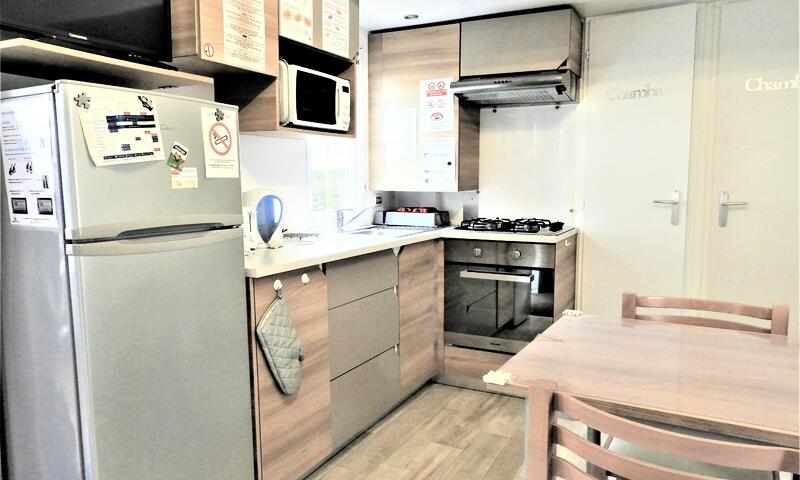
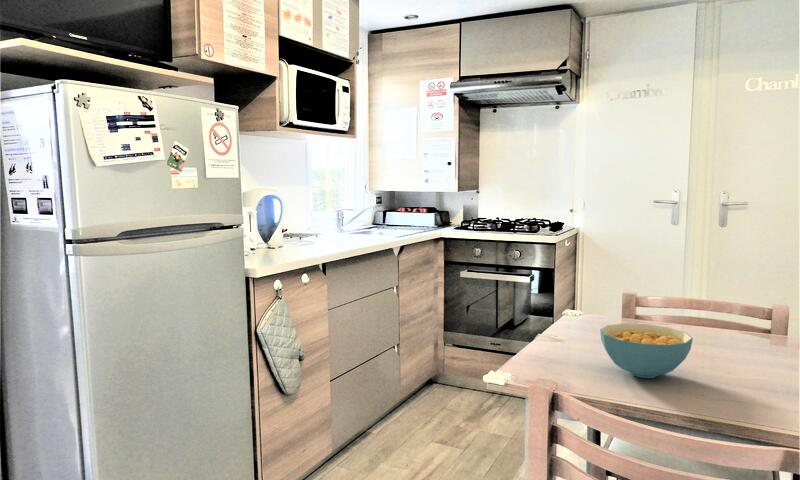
+ cereal bowl [599,322,694,379]
